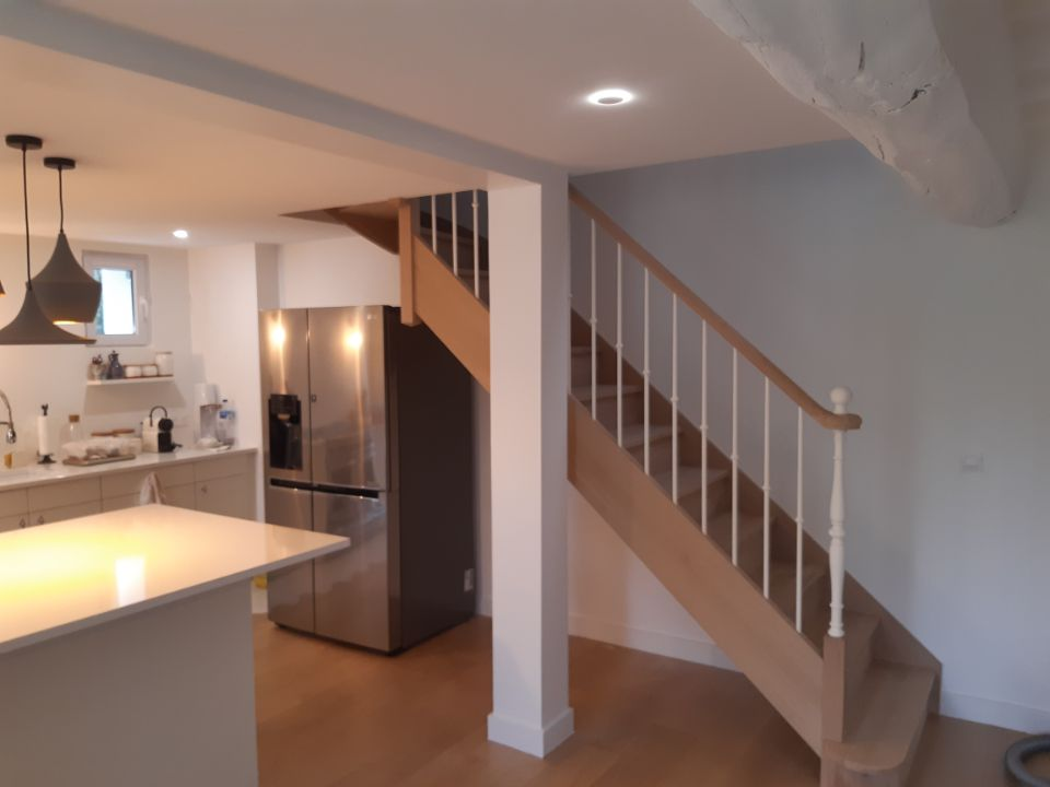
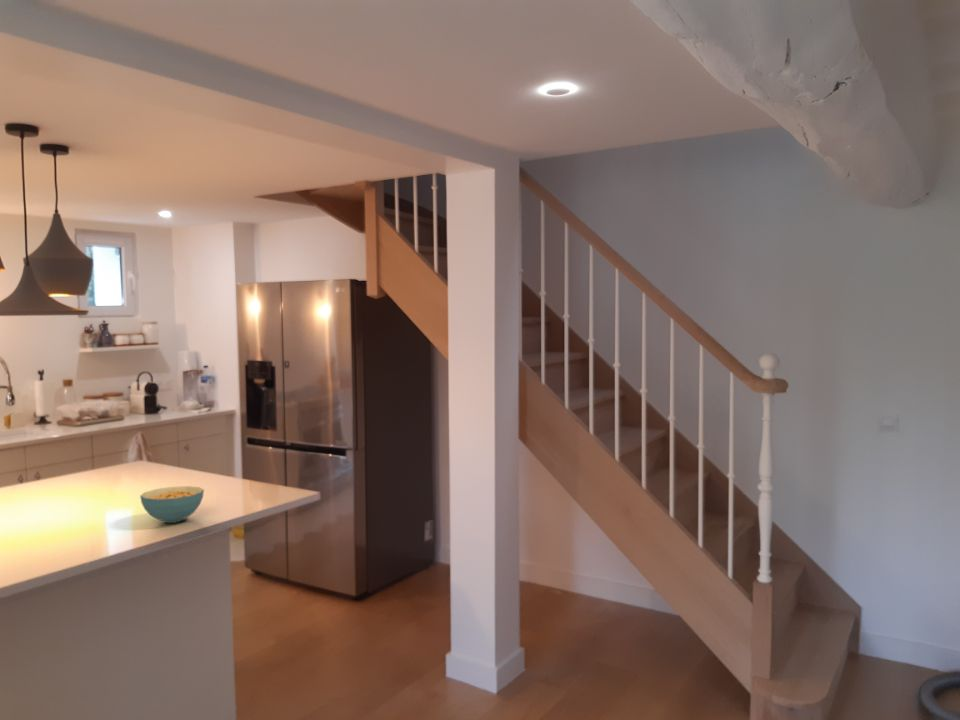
+ cereal bowl [139,485,205,524]
